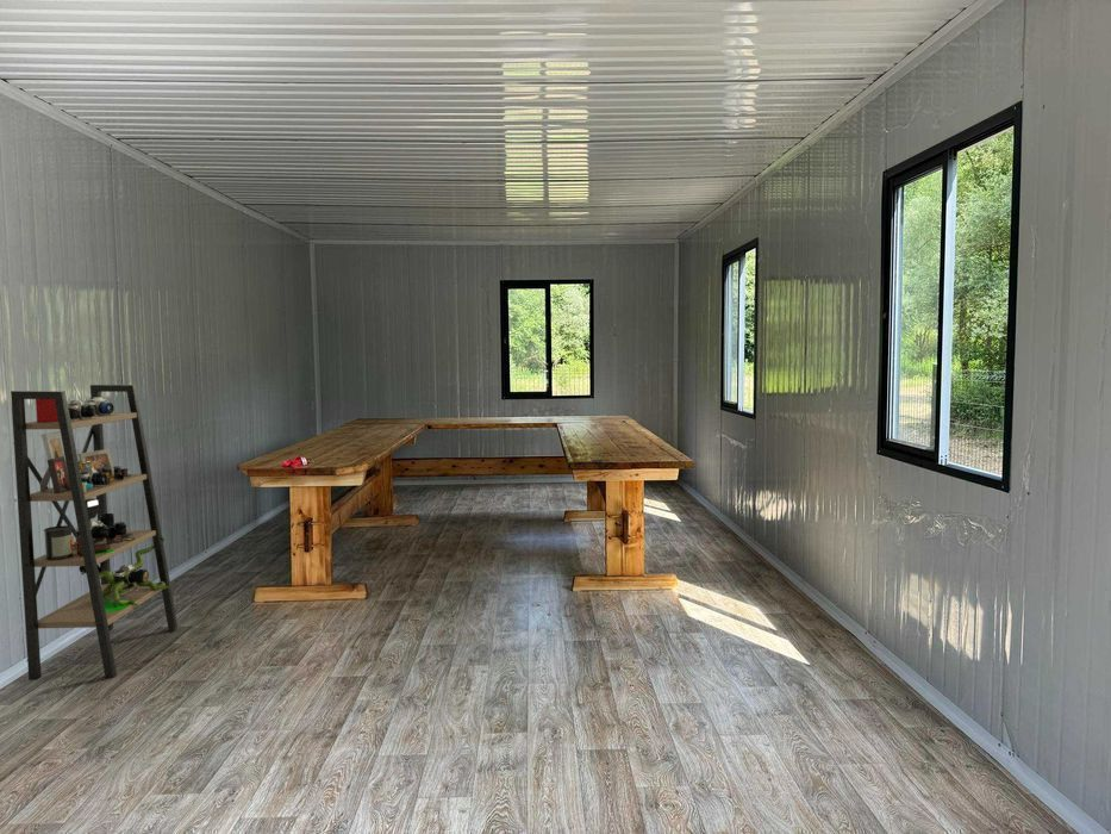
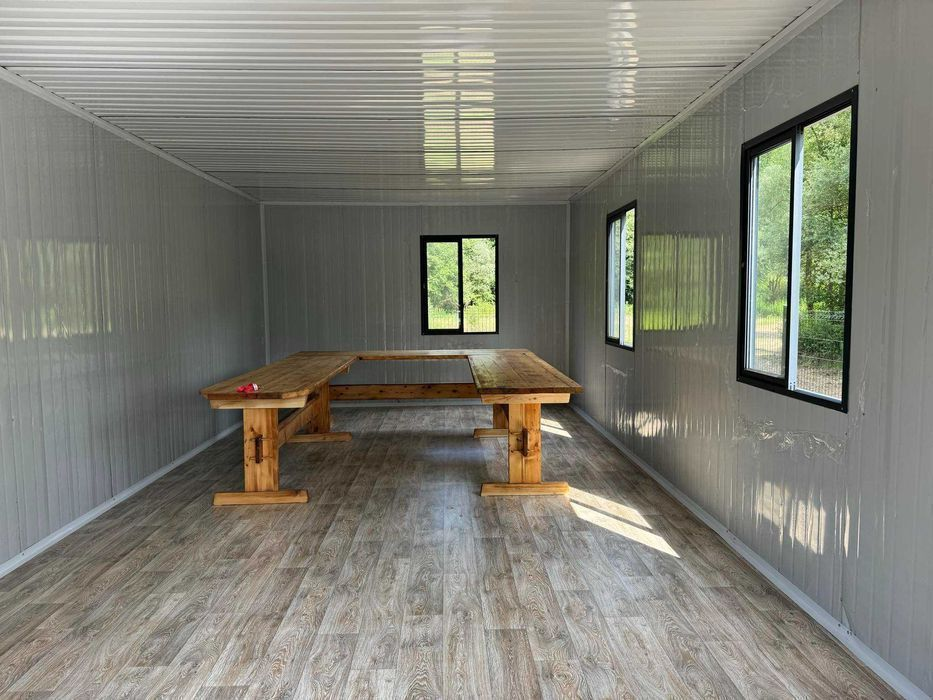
- shelving unit [10,384,179,681]
